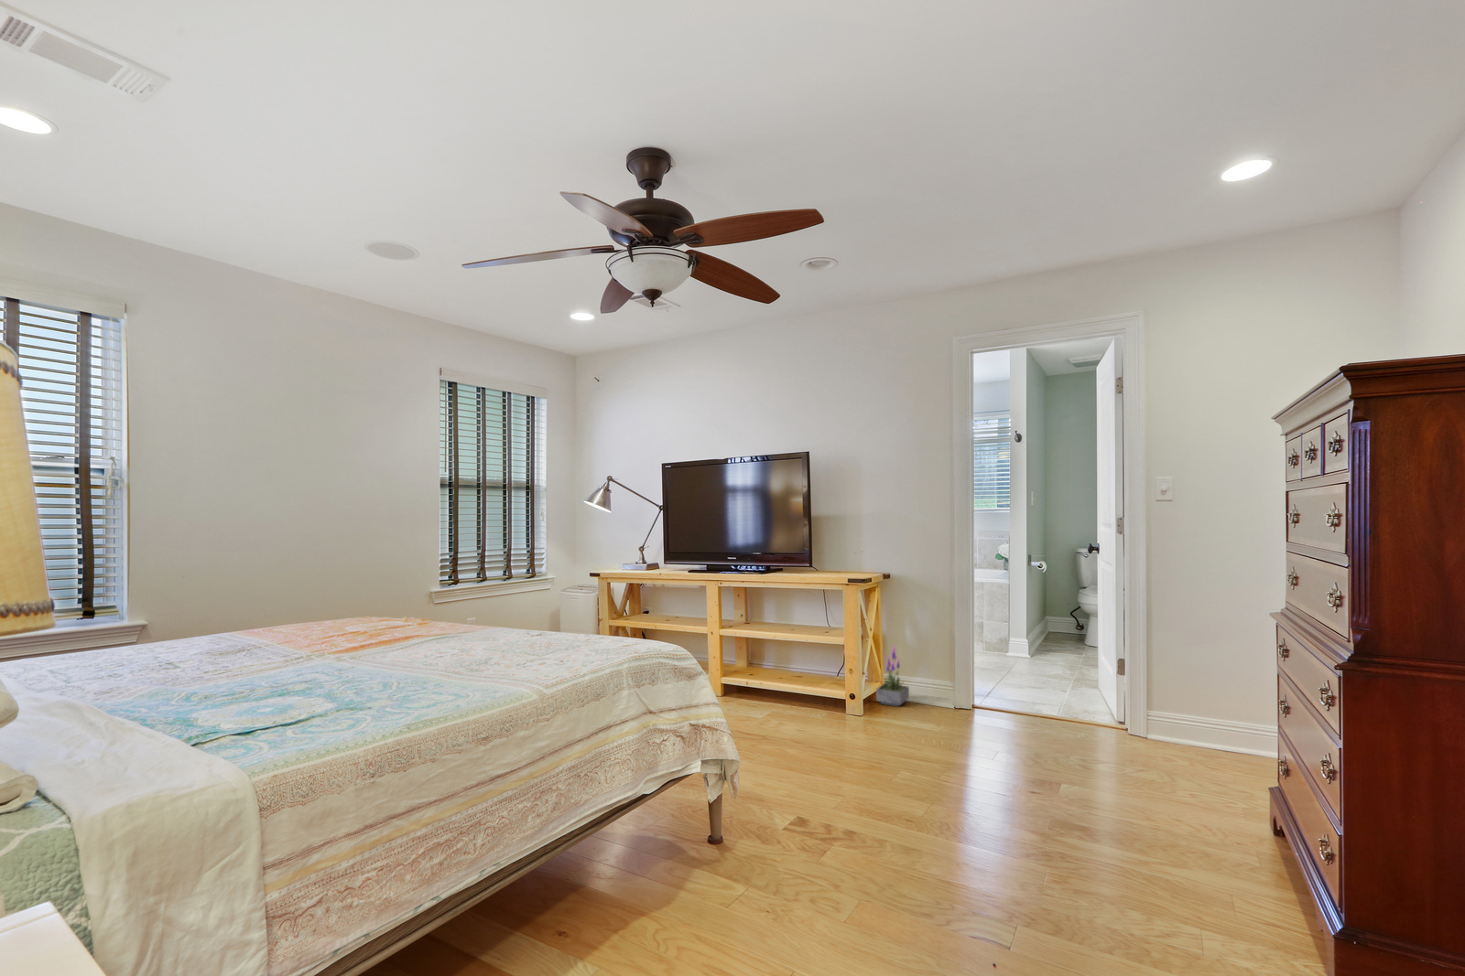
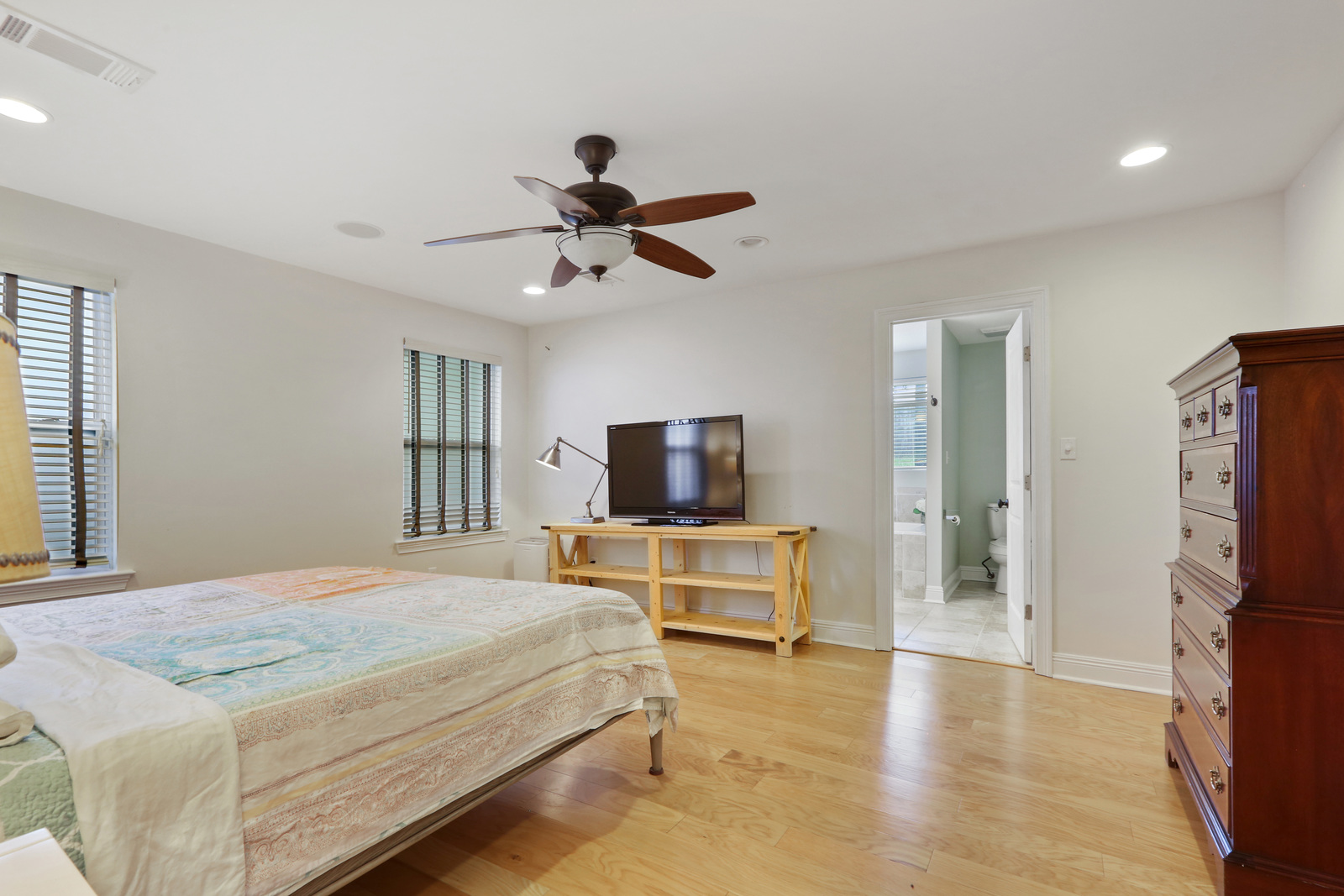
- potted plant [875,644,910,707]
